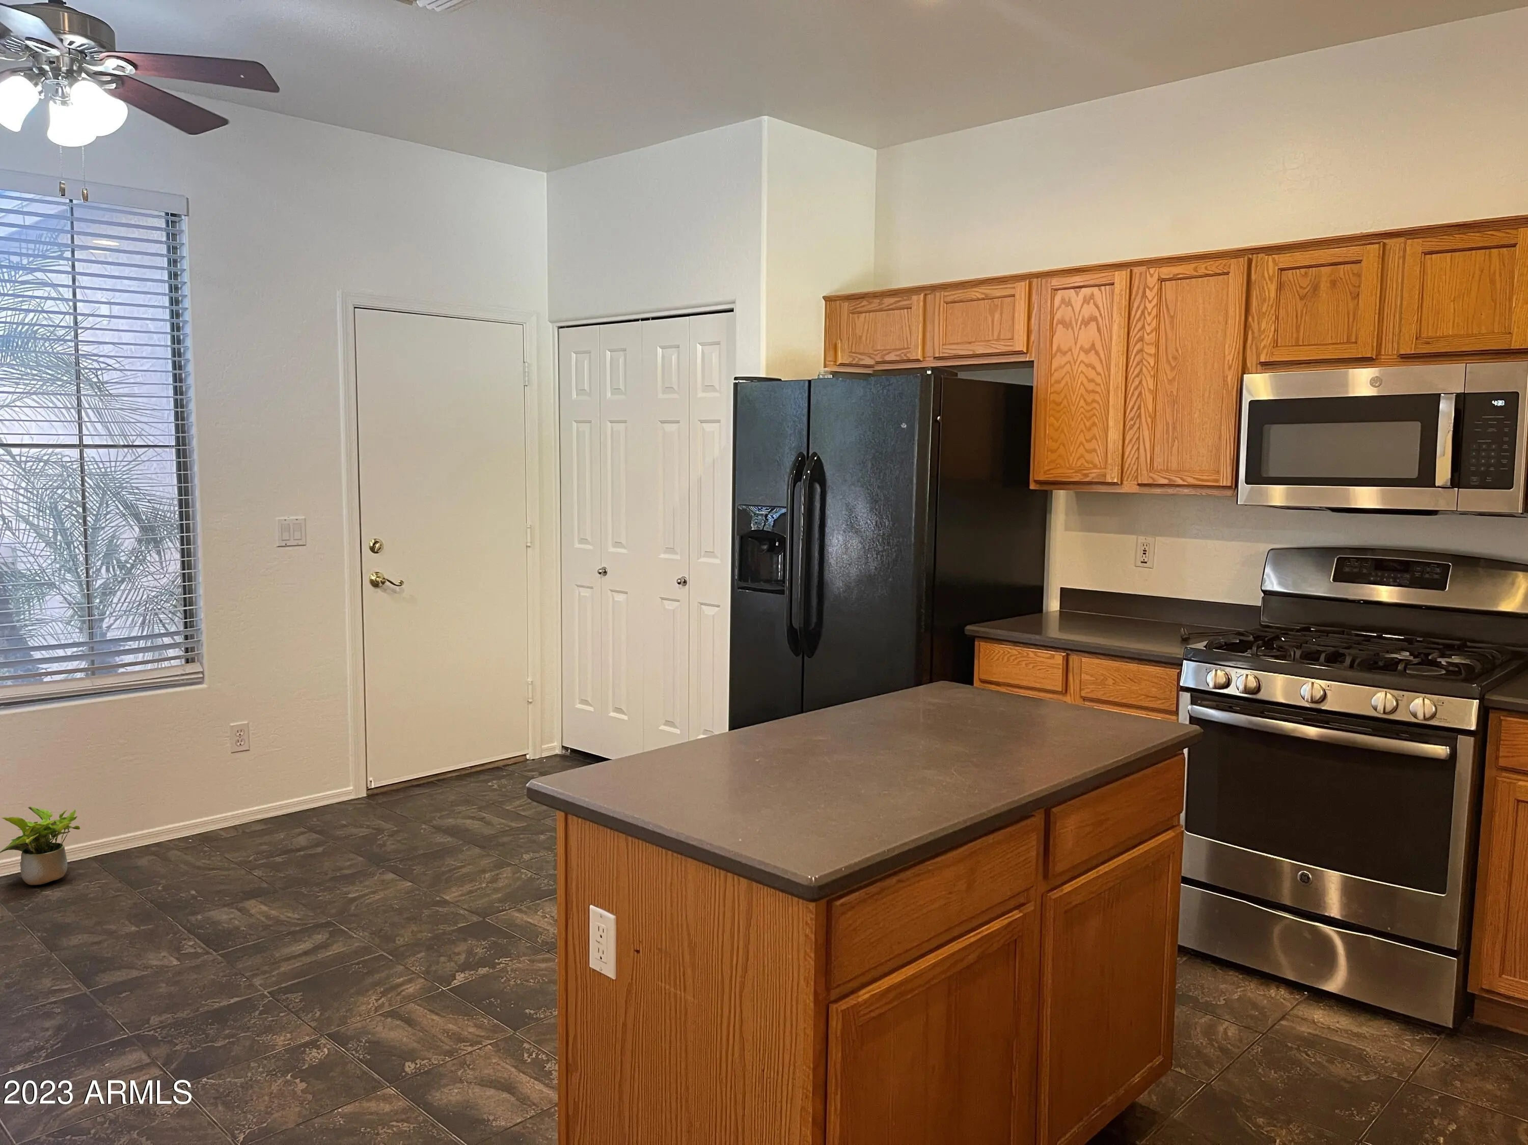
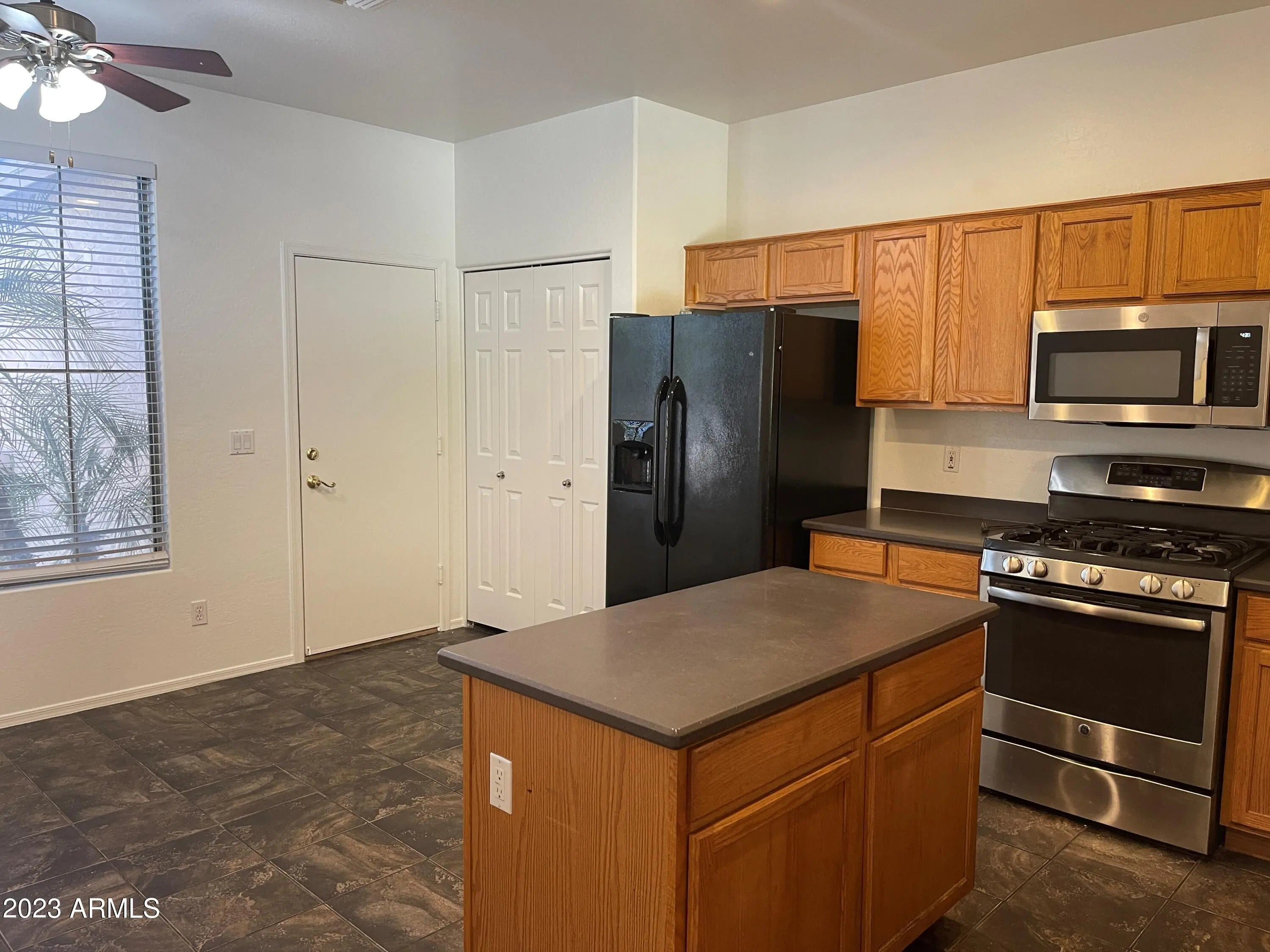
- potted plant [0,806,81,885]
